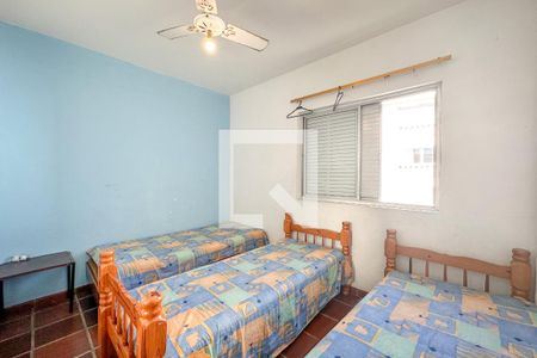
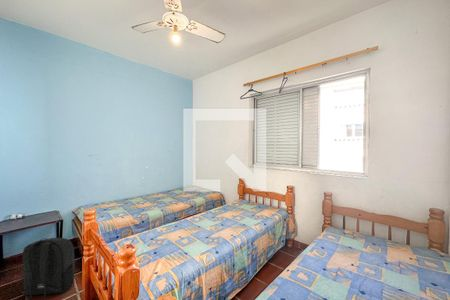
+ backpack [21,237,75,300]
